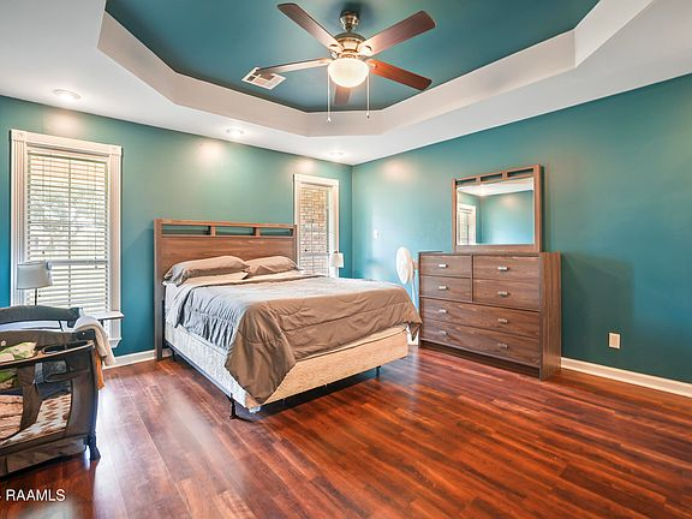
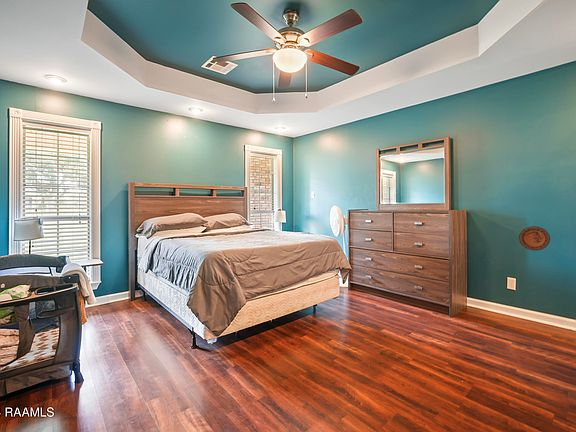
+ decorative plate [518,225,551,251]
